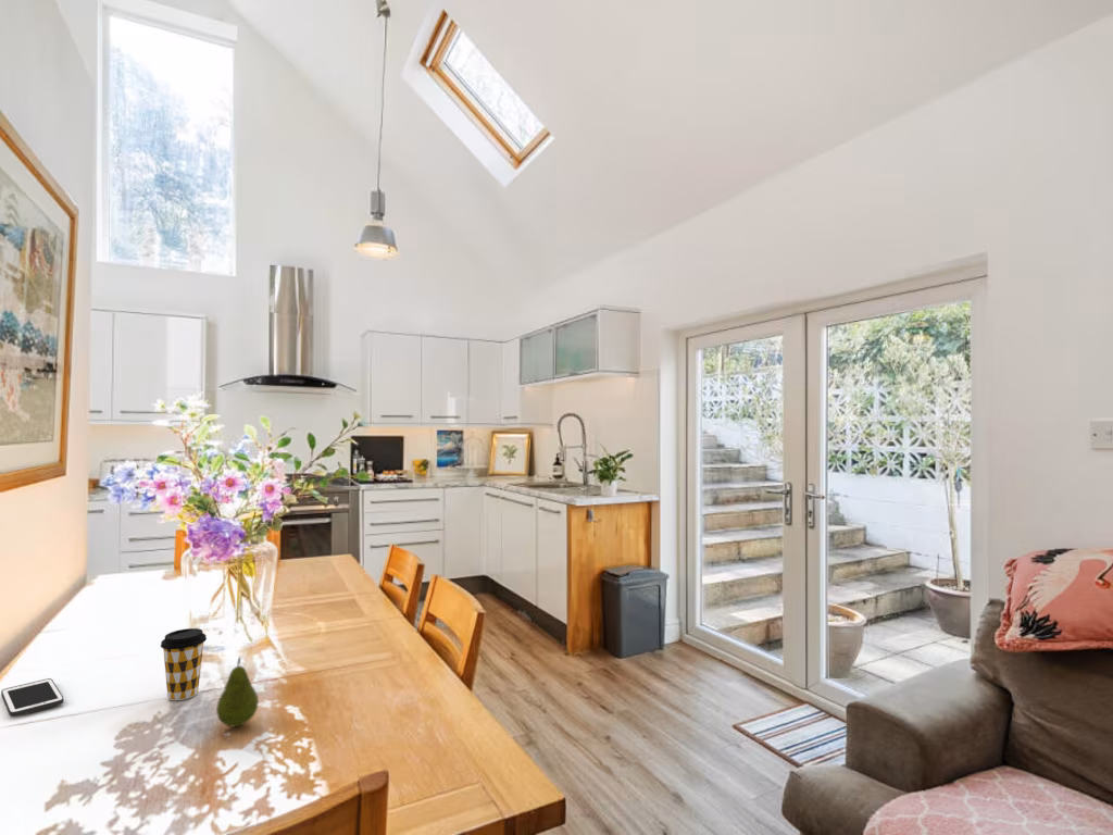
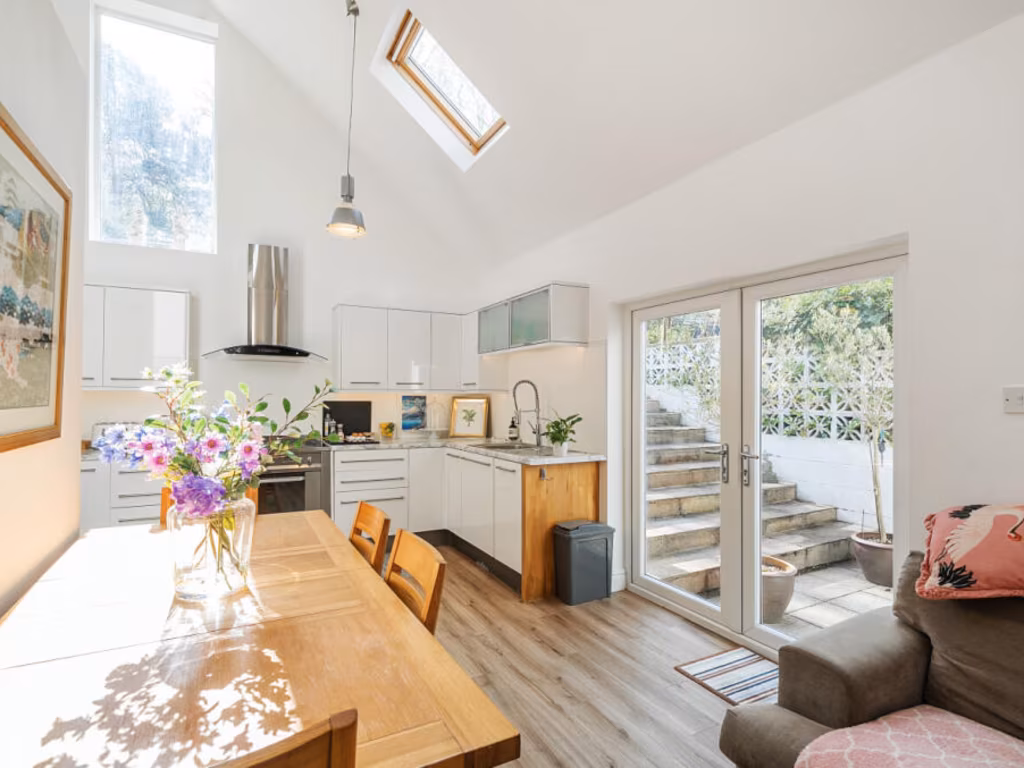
- cell phone [0,677,65,718]
- fruit [215,656,260,727]
- coffee cup [160,627,208,701]
